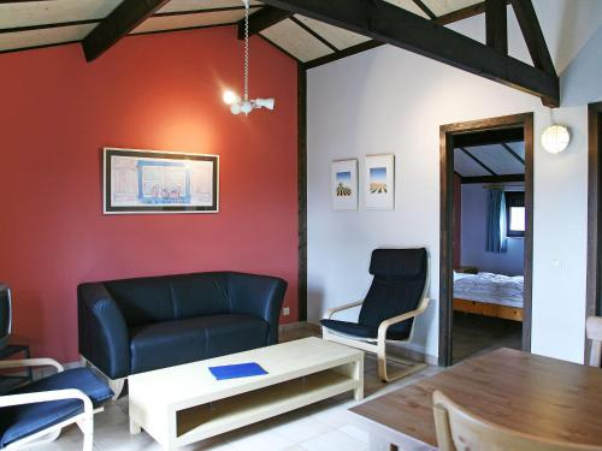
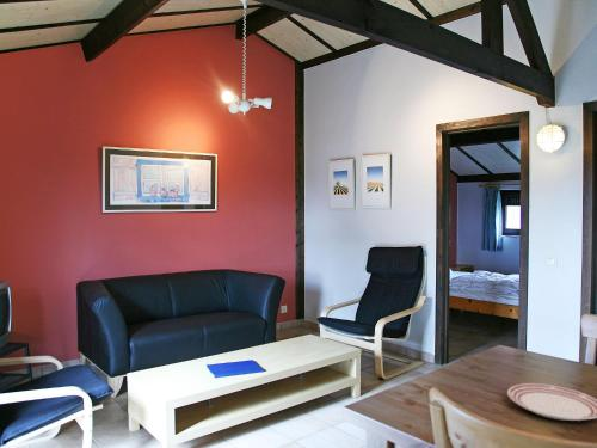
+ dinner plate [506,382,597,422]
